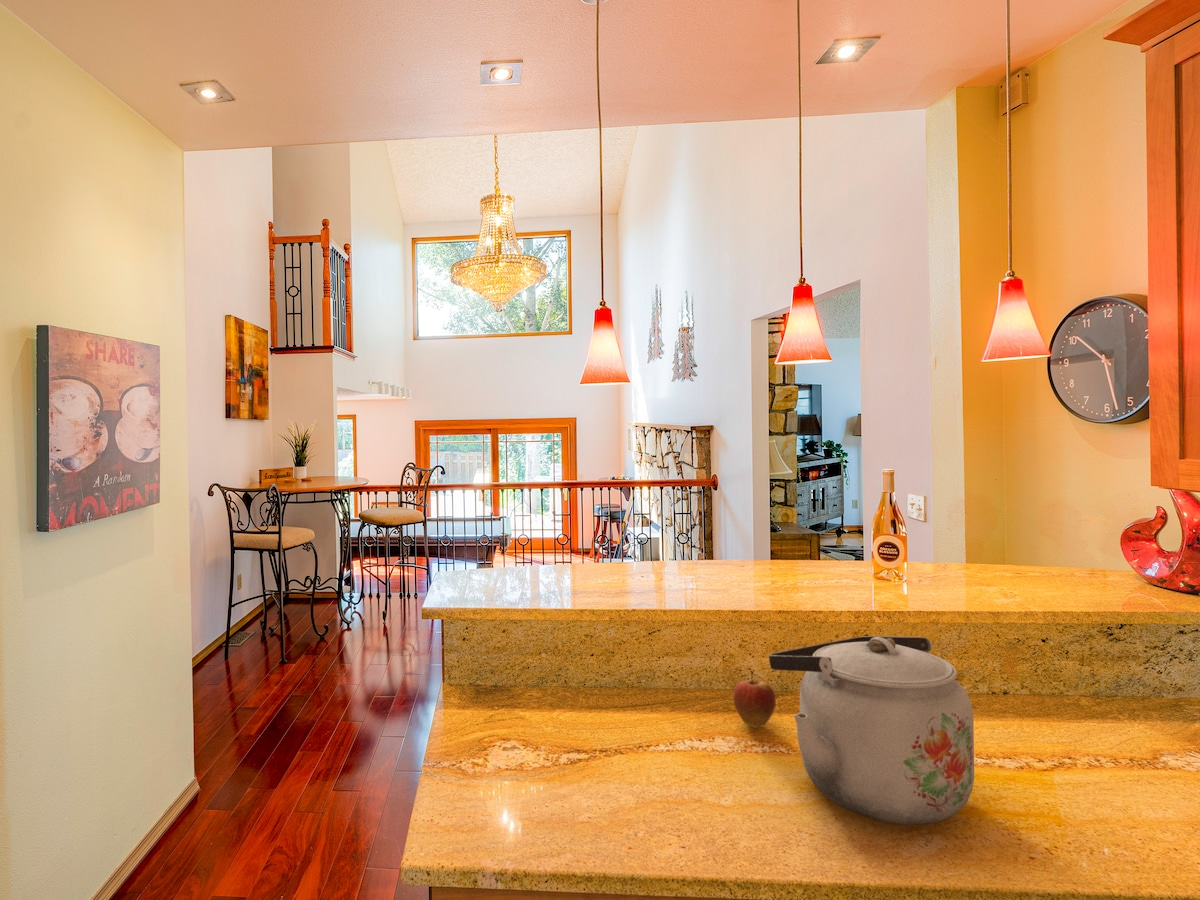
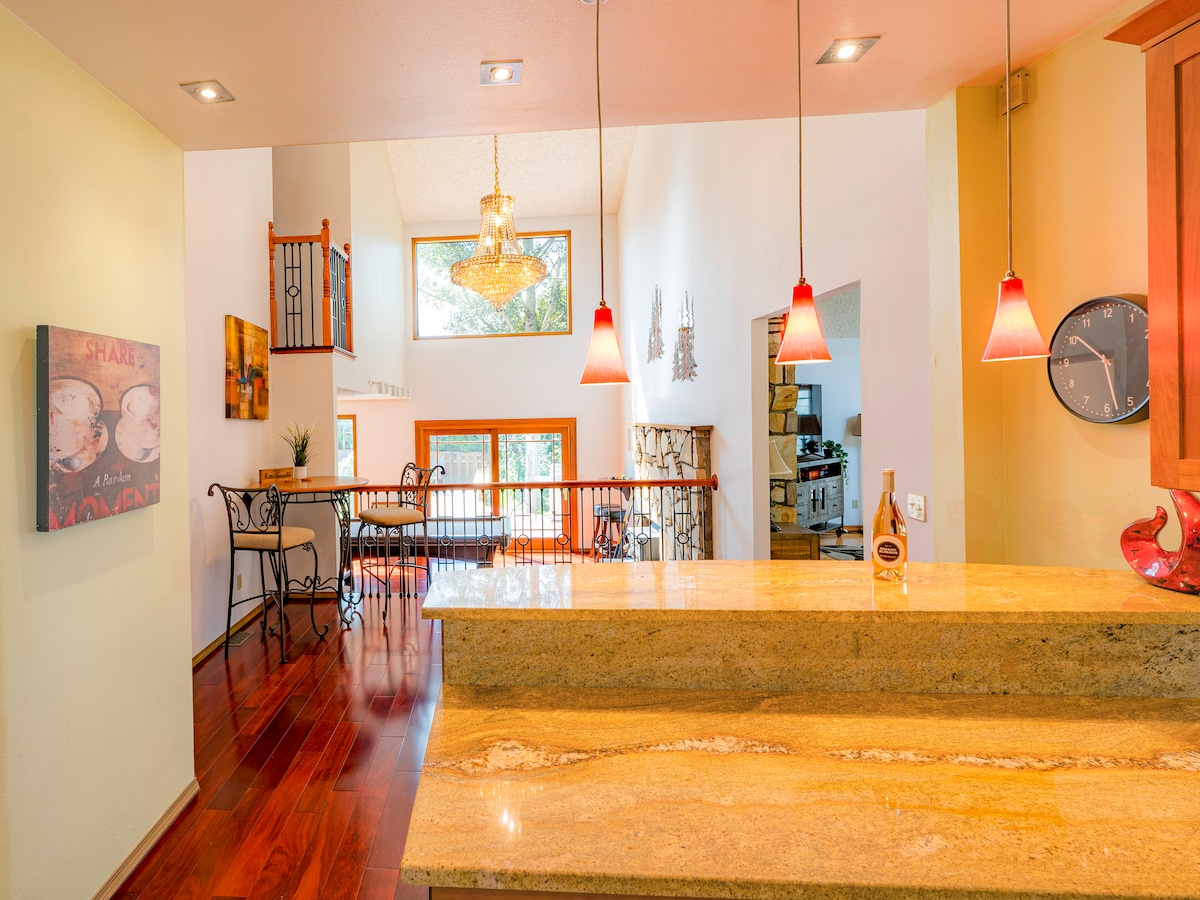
- apple [733,670,777,729]
- kettle [768,635,975,825]
